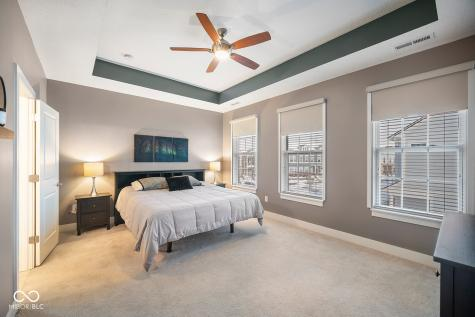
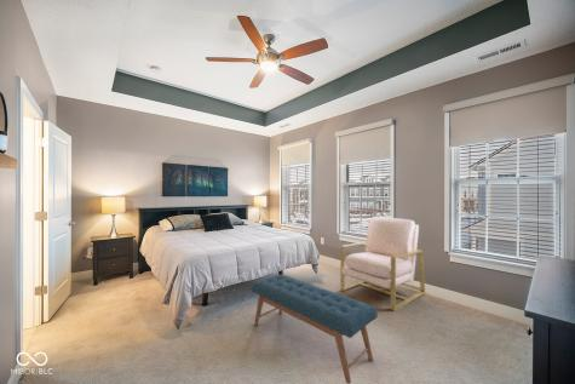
+ chair [339,216,426,313]
+ bench [249,274,379,384]
